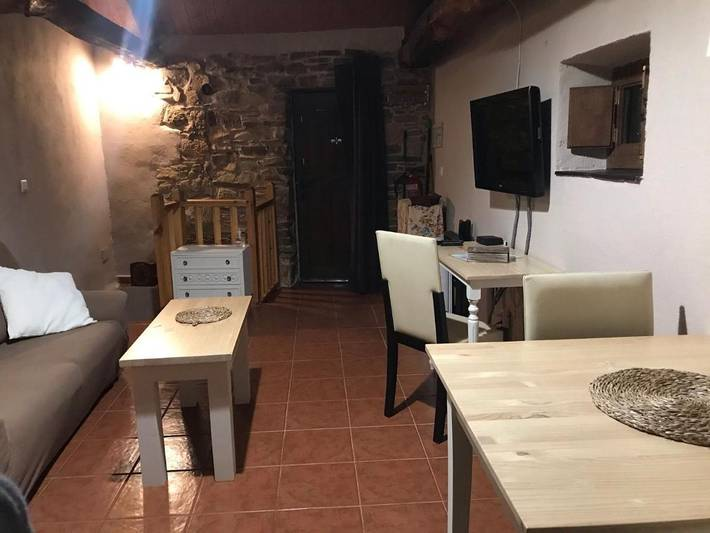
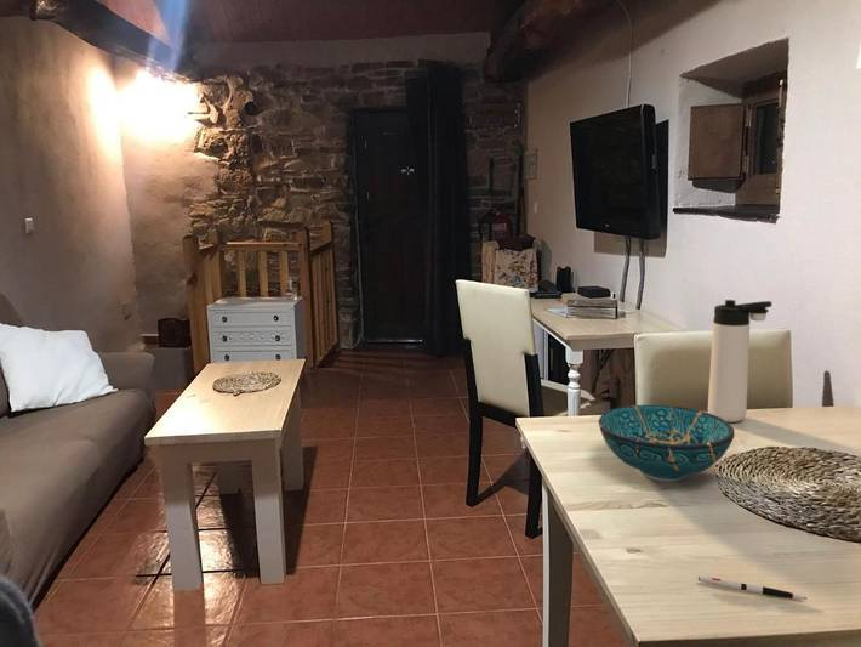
+ pen [697,575,808,601]
+ thermos bottle [707,299,774,424]
+ decorative bowl [597,404,736,482]
